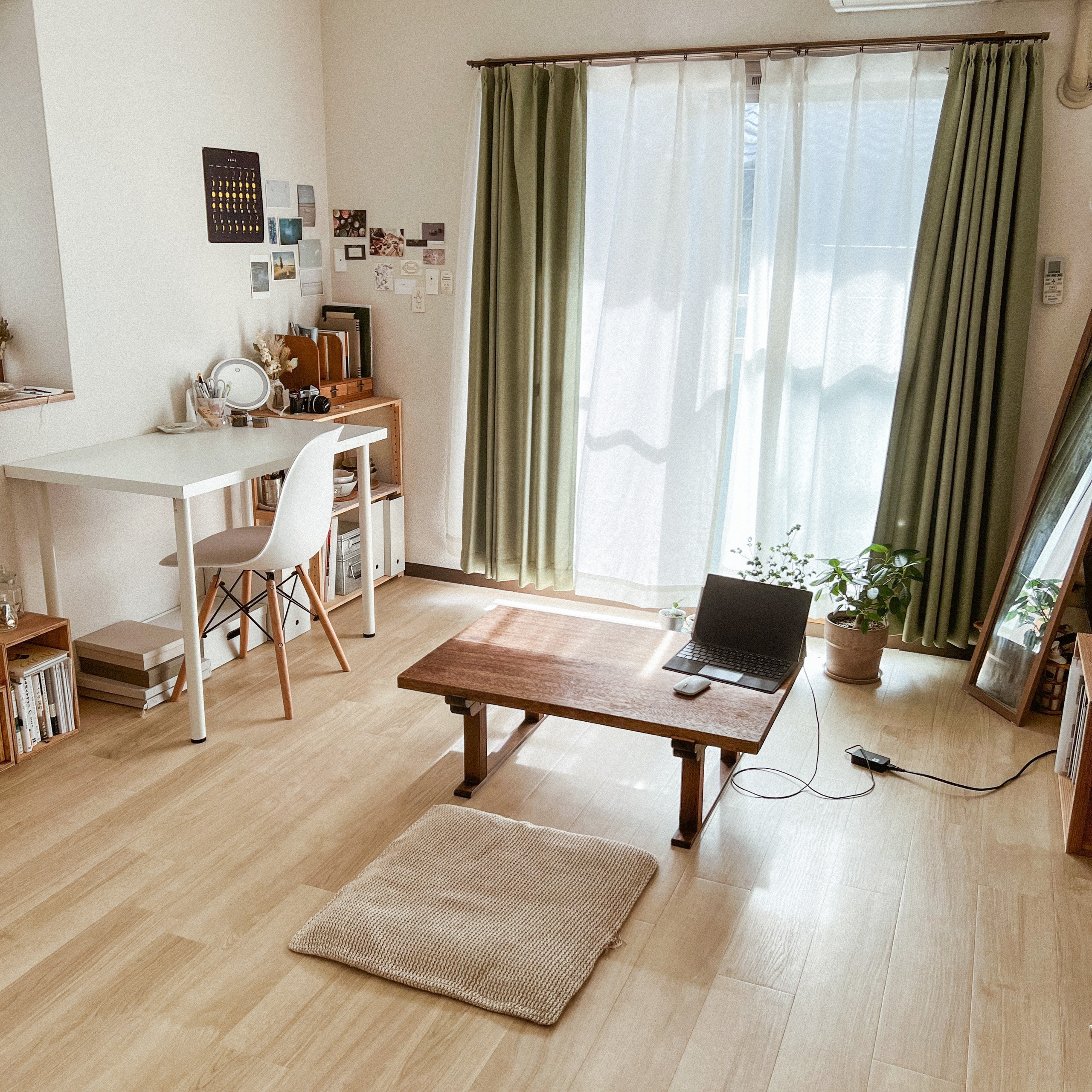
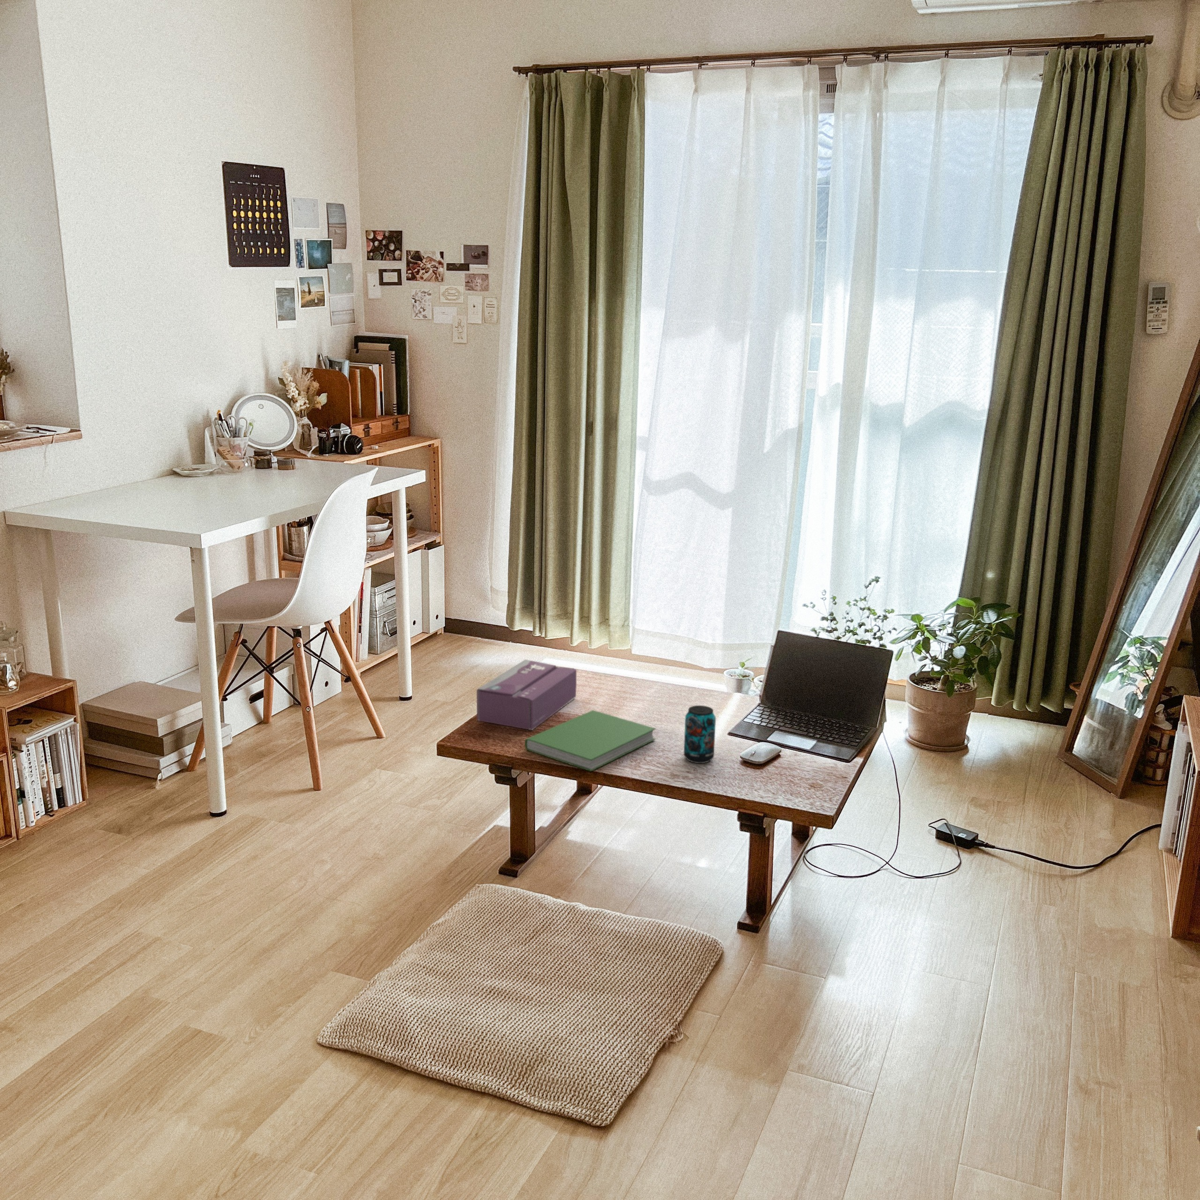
+ tissue box [476,659,577,731]
+ beverage can [684,705,716,764]
+ hardcover book [524,710,656,773]
